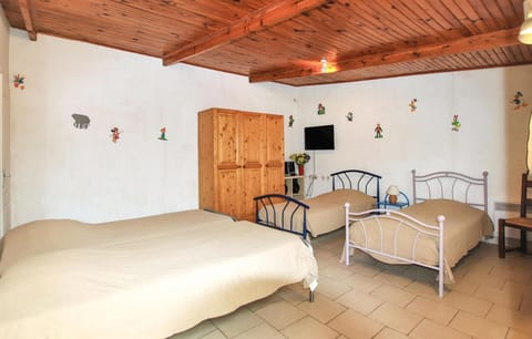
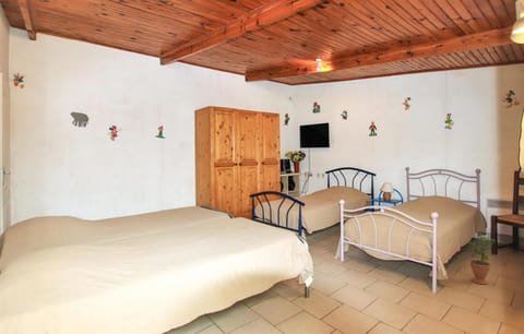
+ potted plant [466,234,497,286]
